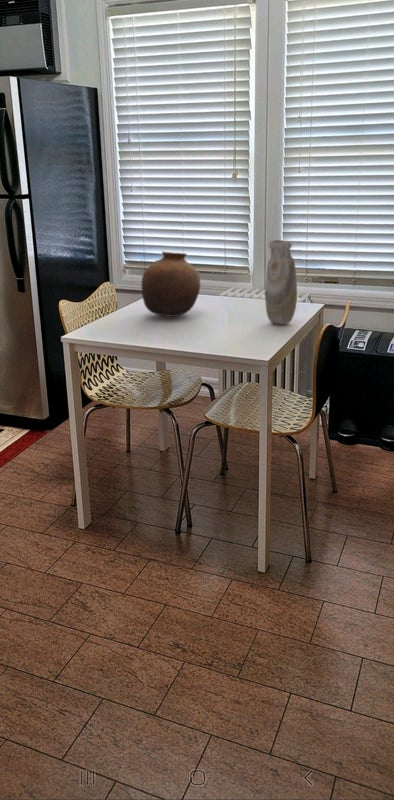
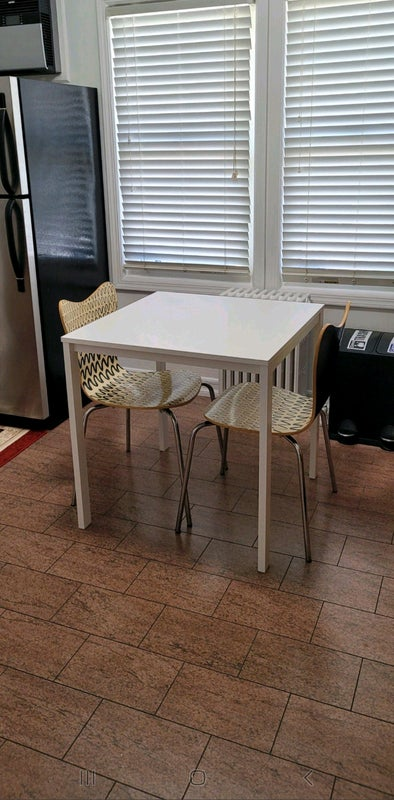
- vase [264,239,298,325]
- pottery [140,250,201,318]
